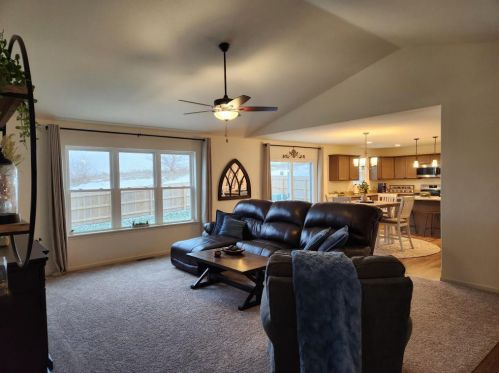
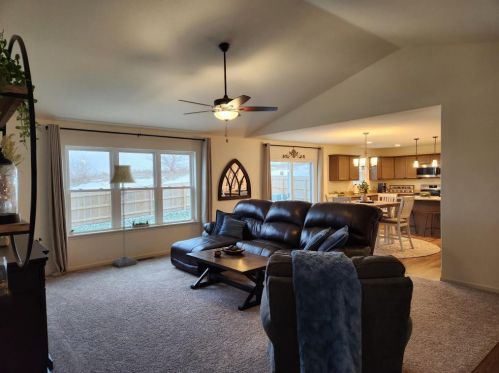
+ floor lamp [108,164,138,268]
